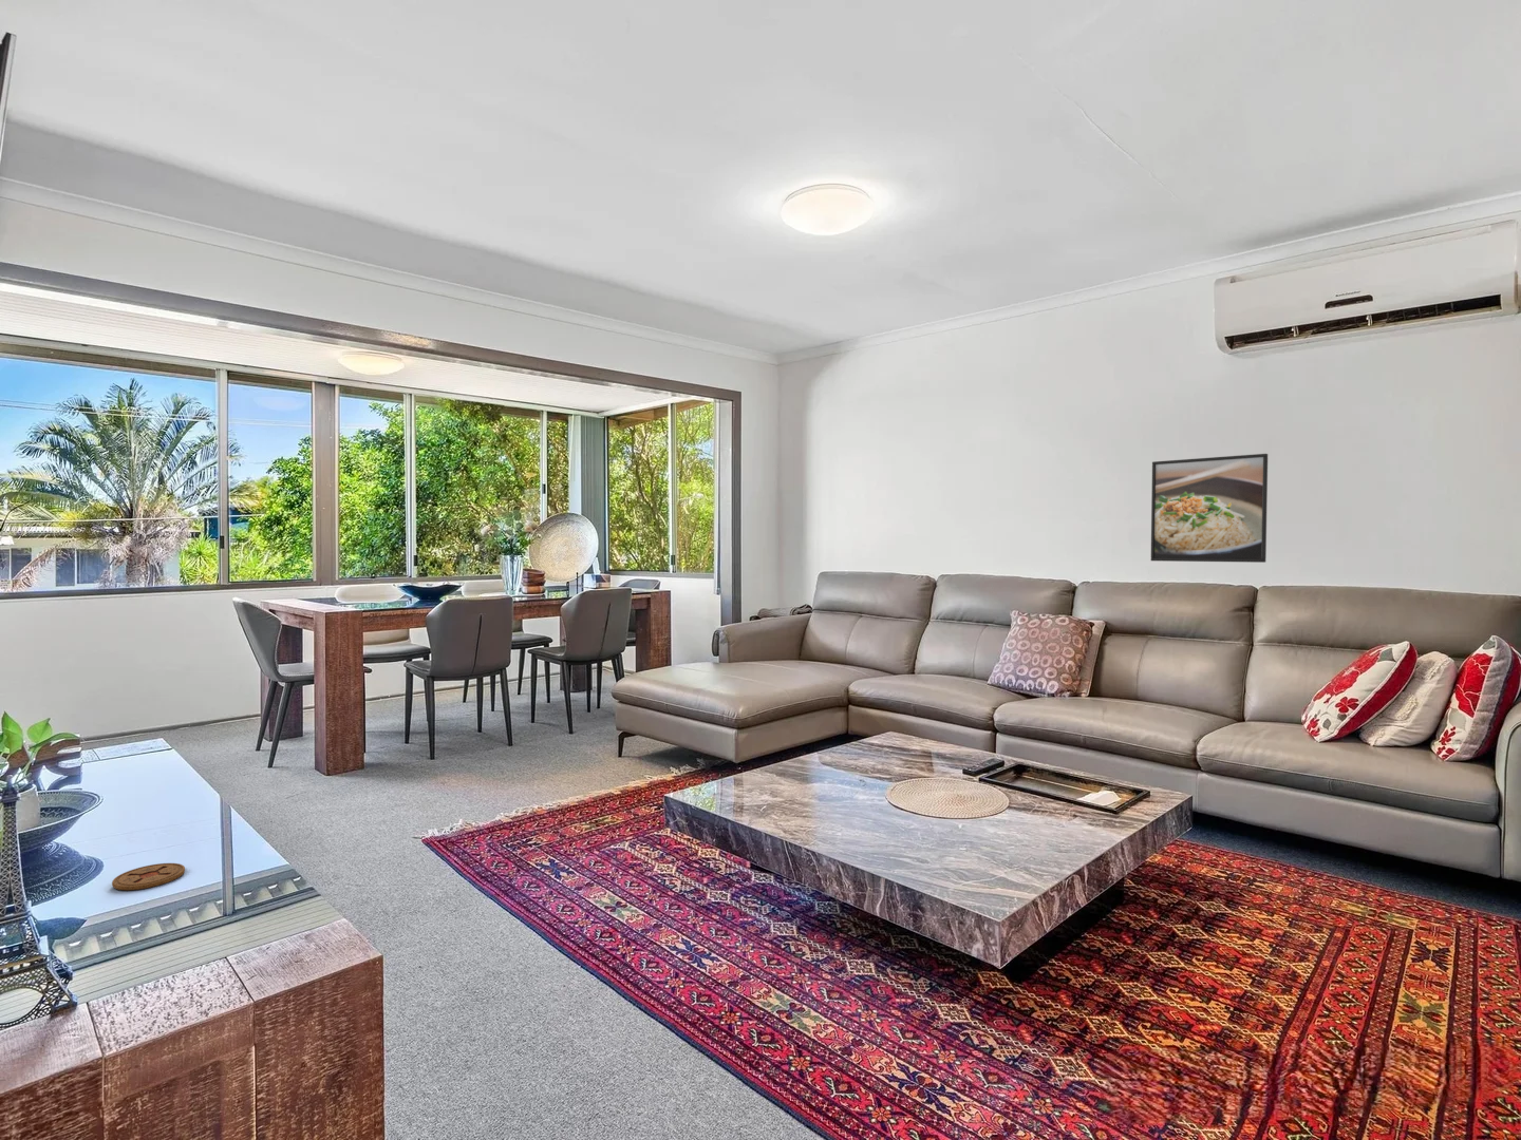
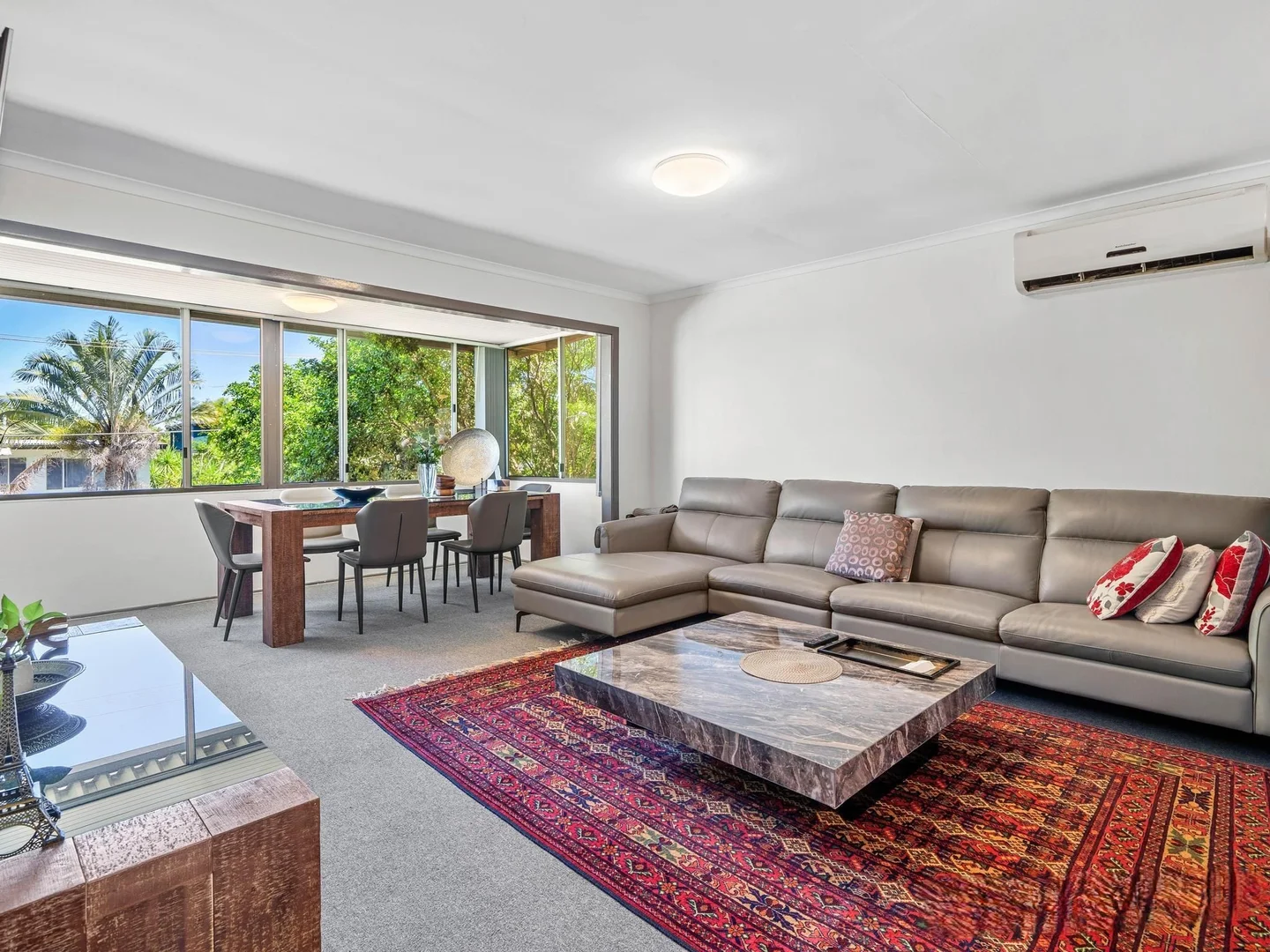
- coaster [111,862,186,891]
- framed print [1150,453,1268,564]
